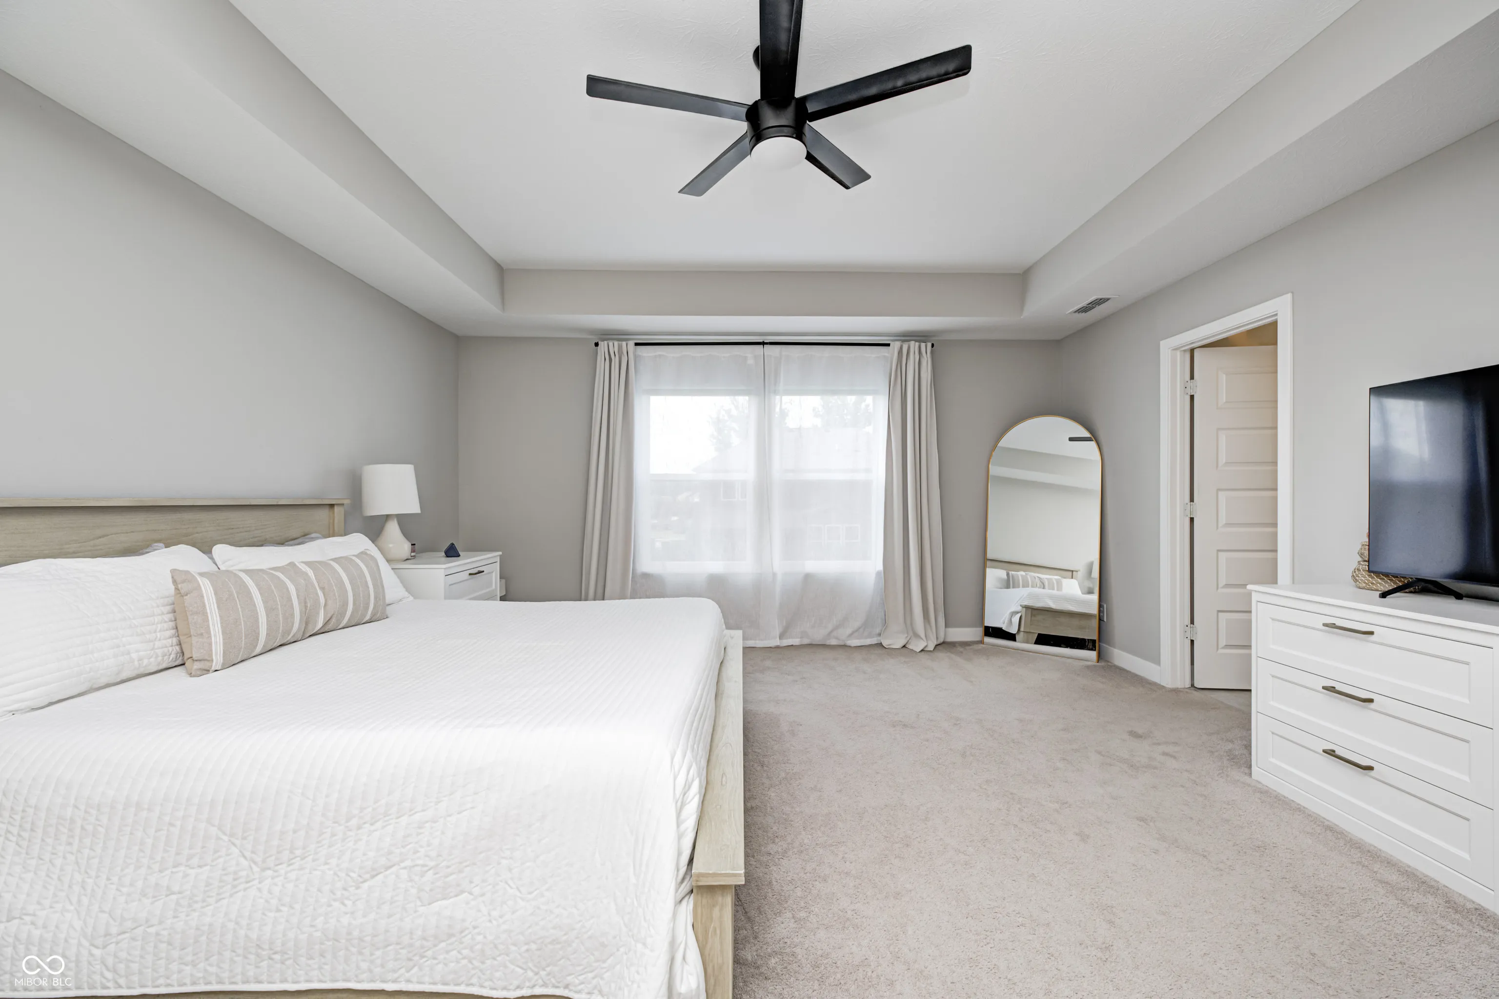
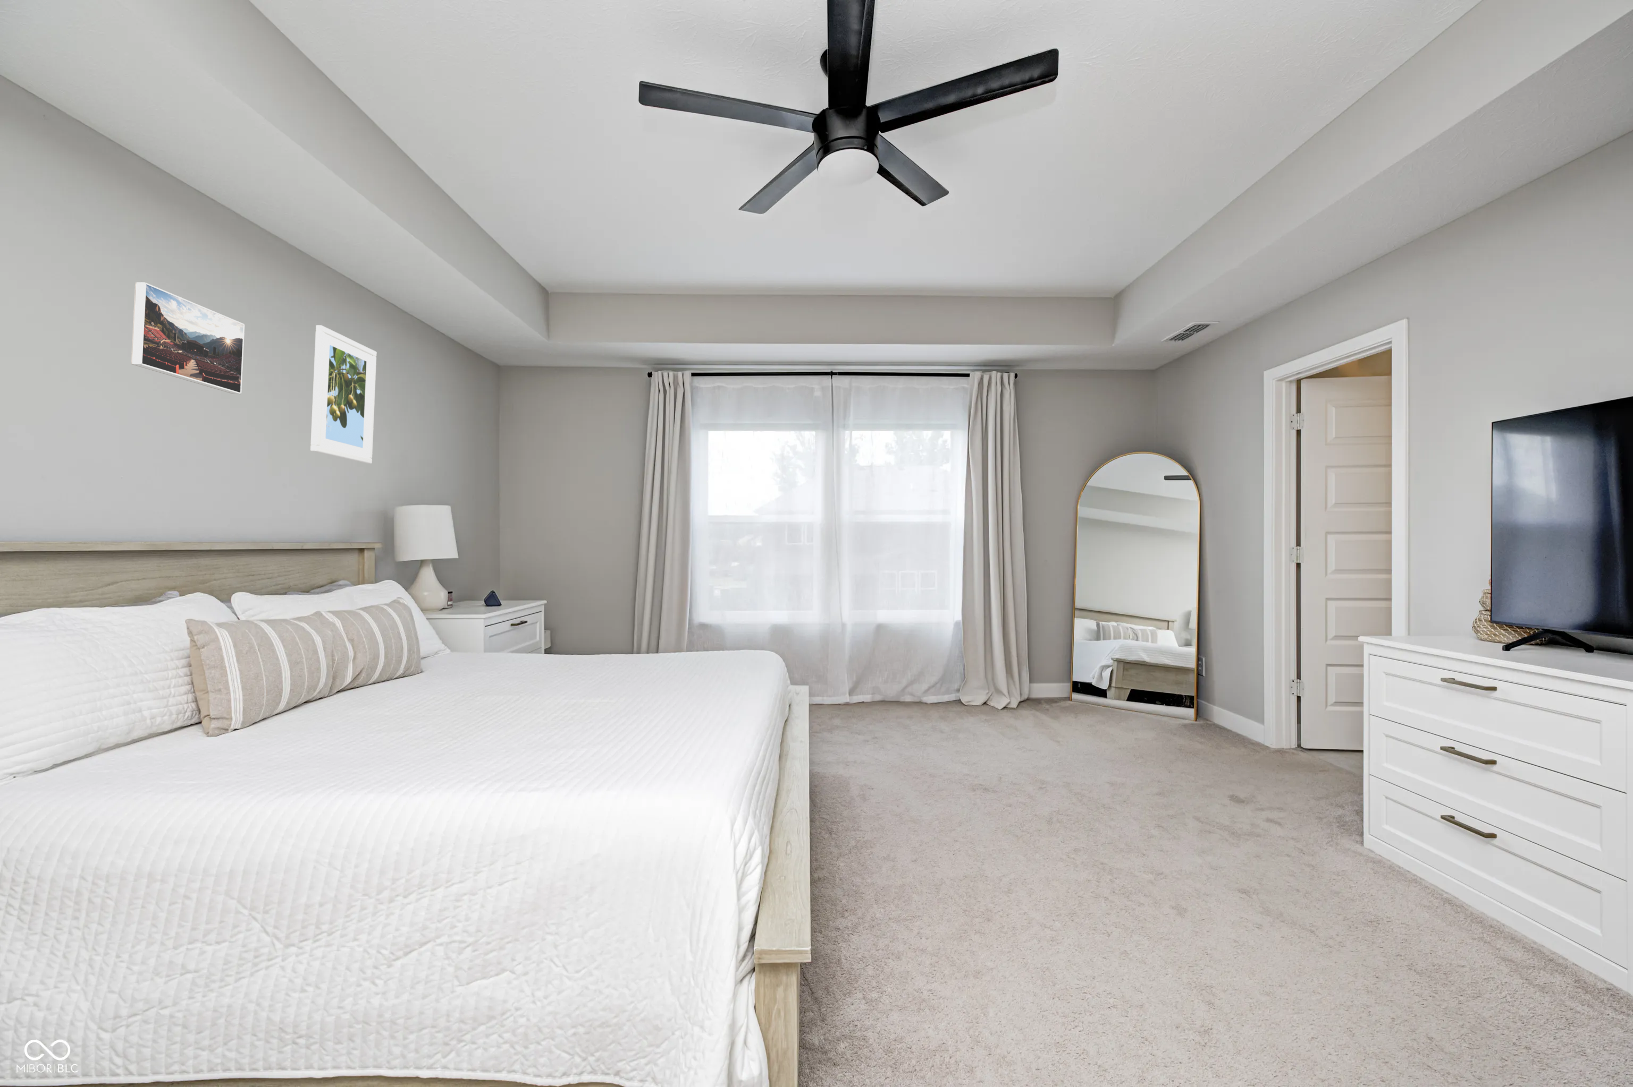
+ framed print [310,324,376,465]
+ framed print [130,281,245,394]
